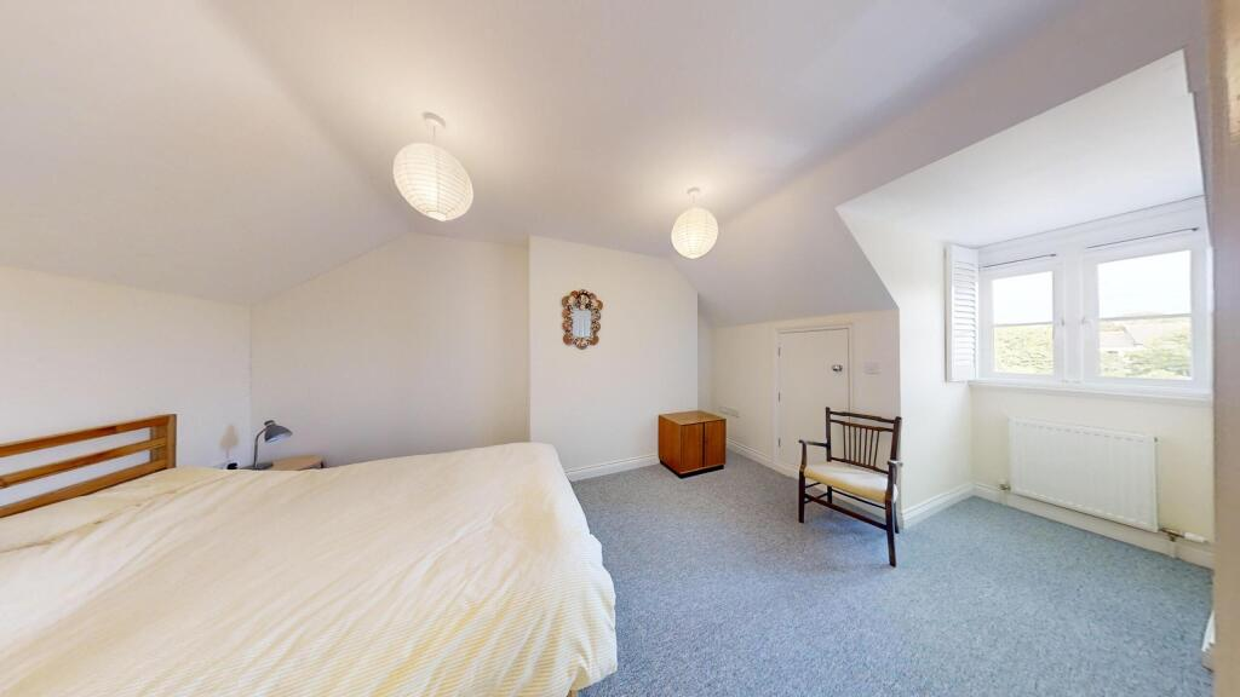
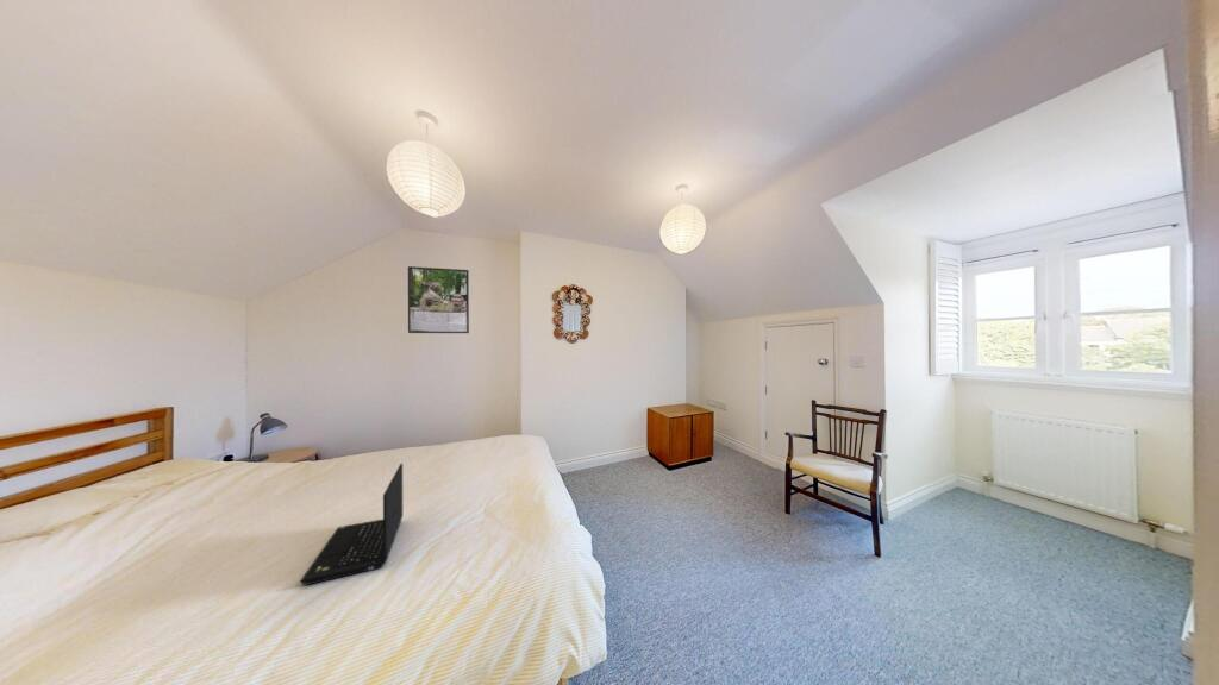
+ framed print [407,265,470,334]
+ laptop [299,463,404,586]
